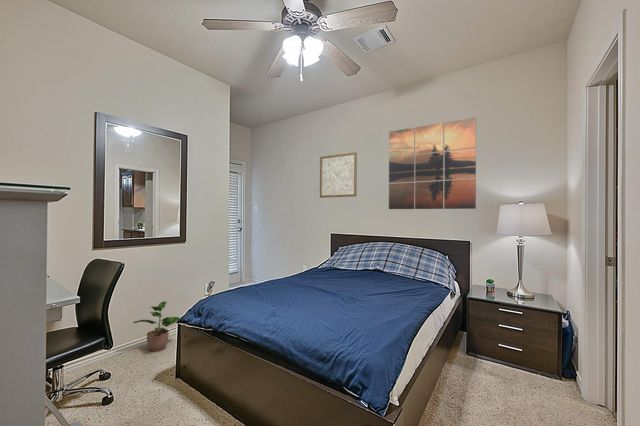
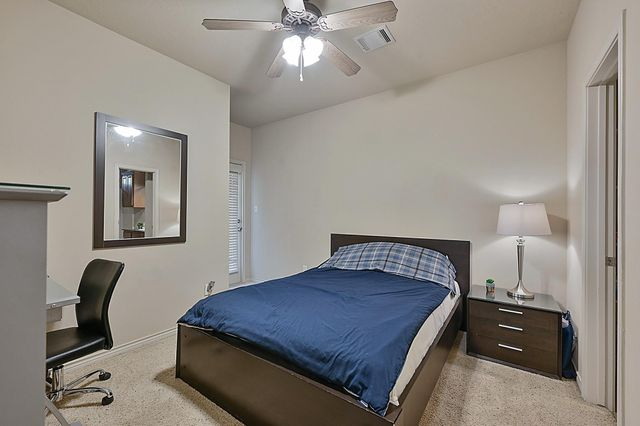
- wall art [319,151,358,199]
- potted plant [132,300,181,353]
- wall art [388,117,477,210]
